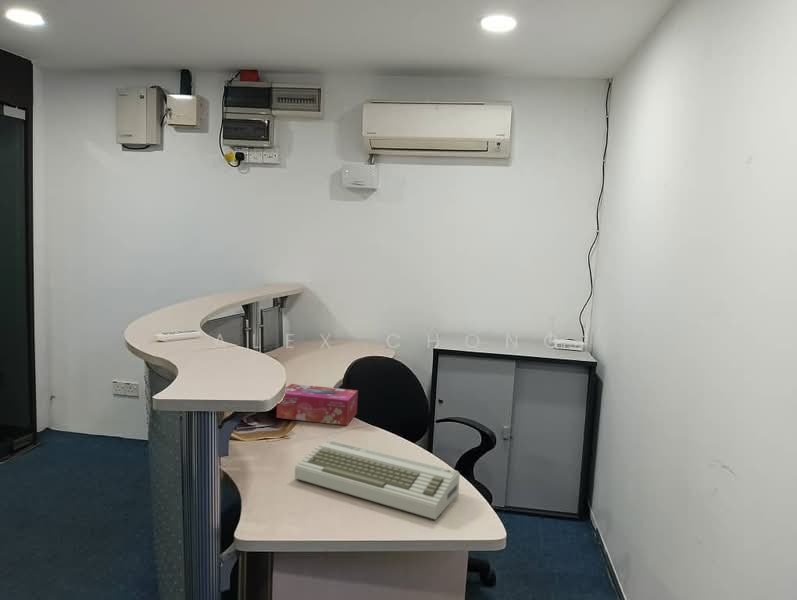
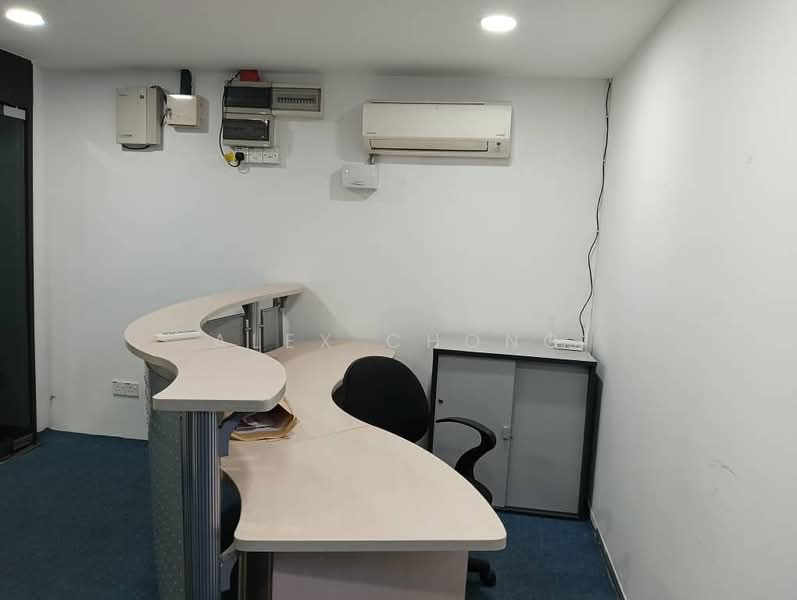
- keyboard [294,439,461,521]
- tissue box [275,383,359,426]
